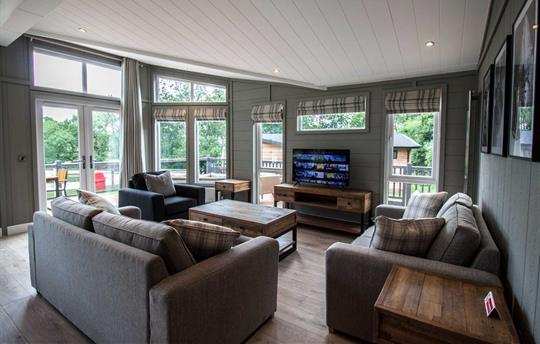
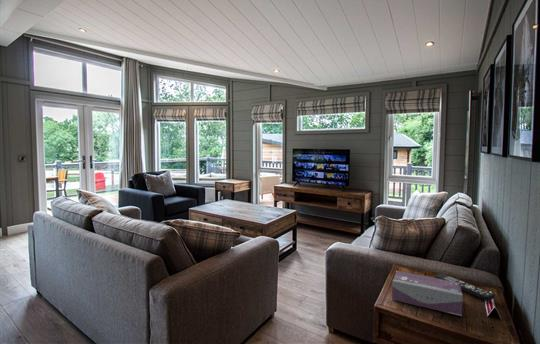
+ tissue box [391,270,464,317]
+ remote control [434,273,496,301]
